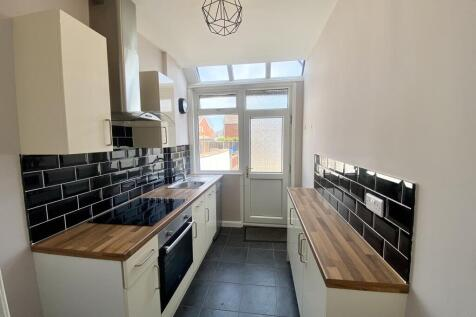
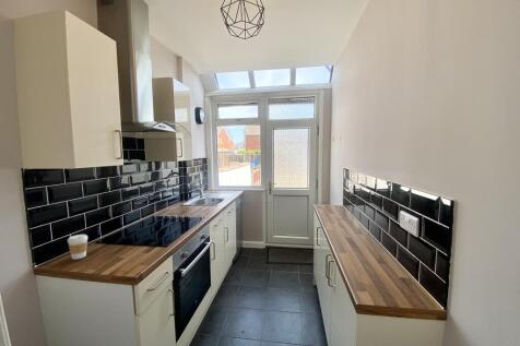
+ coffee cup [67,234,88,260]
